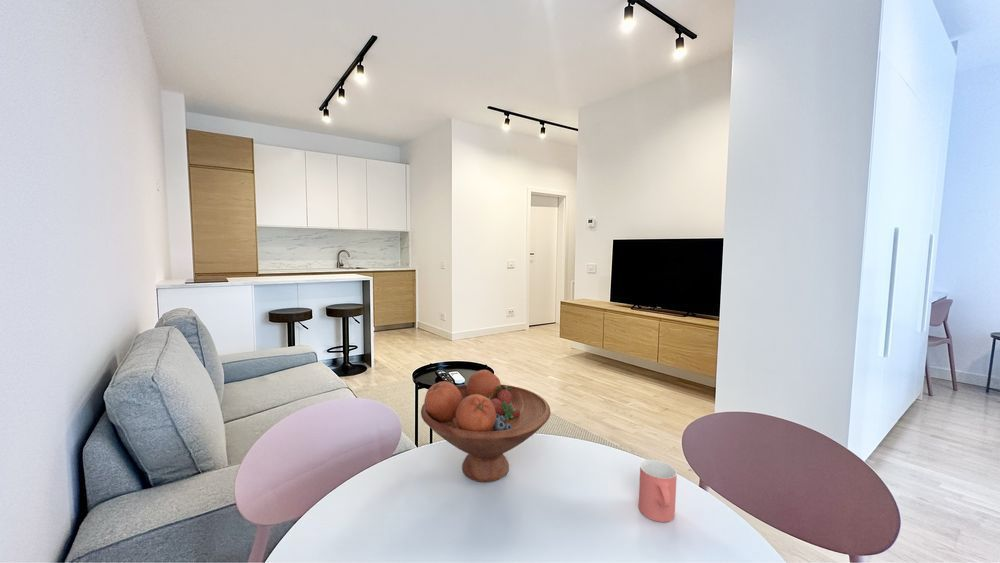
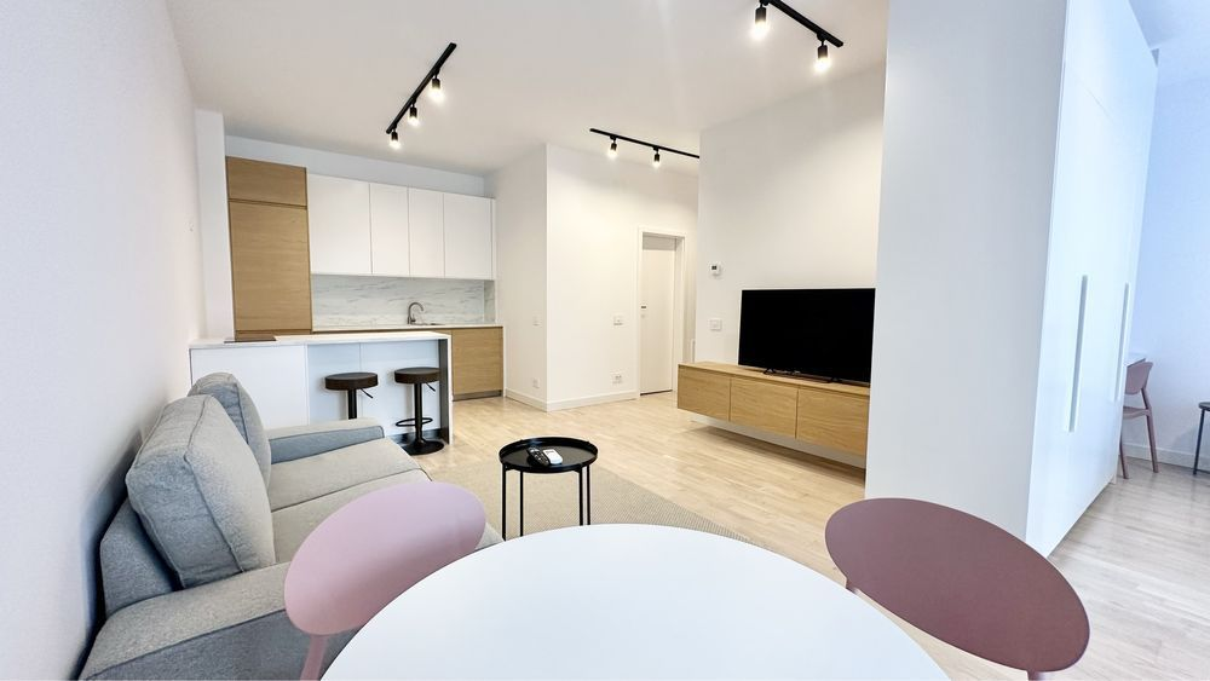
- cup [638,459,678,523]
- fruit bowl [420,369,552,483]
